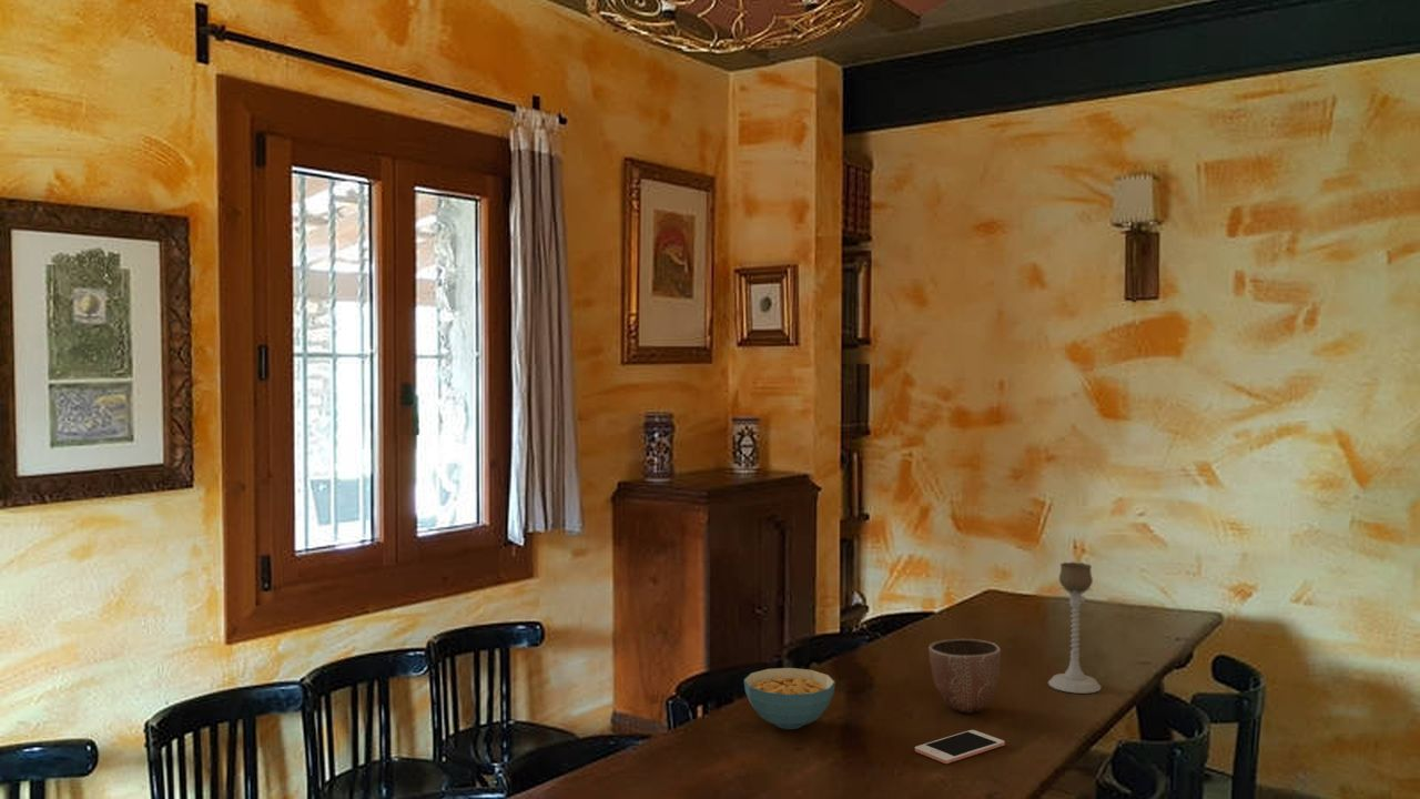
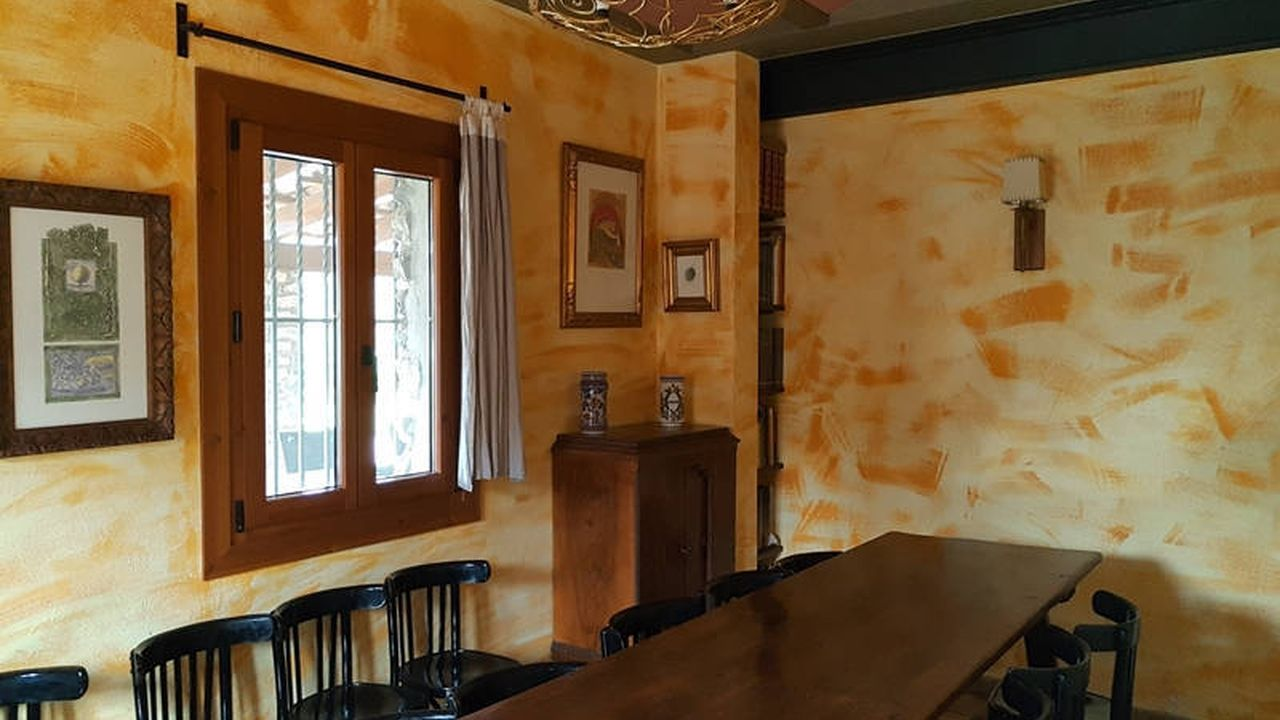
- cereal bowl [743,667,836,730]
- decorative bowl [927,638,1002,715]
- cell phone [914,729,1006,765]
- candle holder [1047,560,1103,695]
